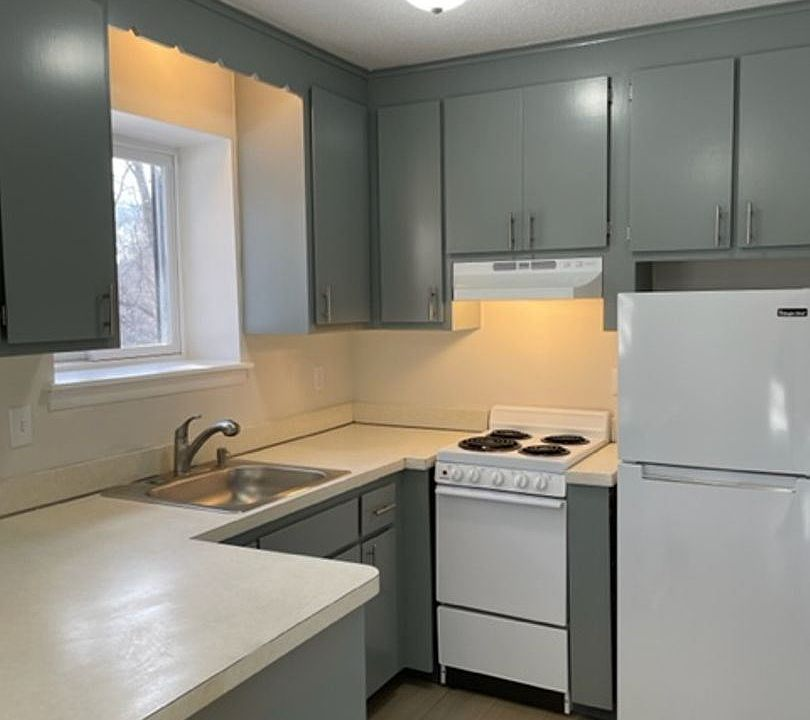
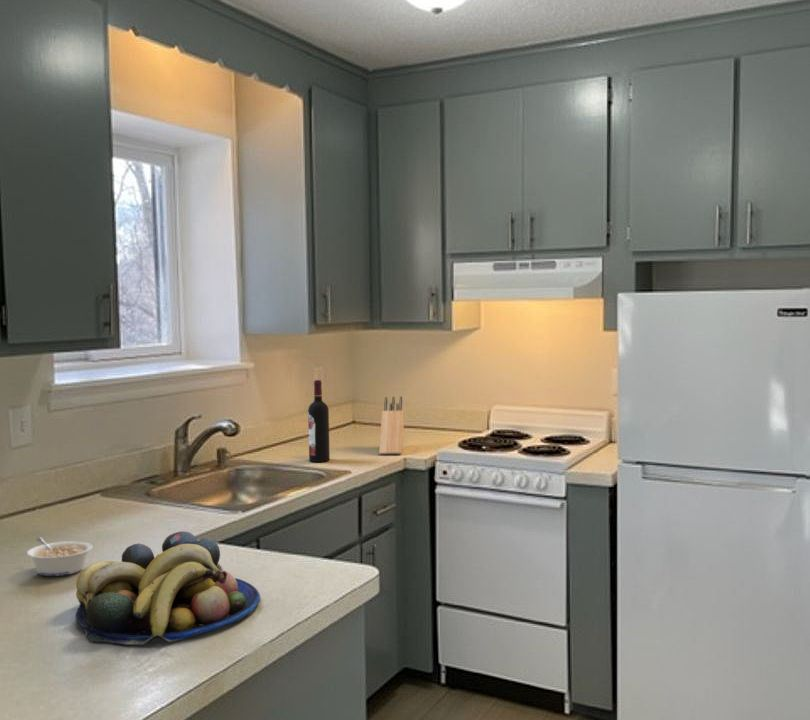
+ wine bottle [307,379,331,463]
+ fruit bowl [75,530,261,646]
+ knife block [378,395,405,455]
+ legume [26,536,93,577]
